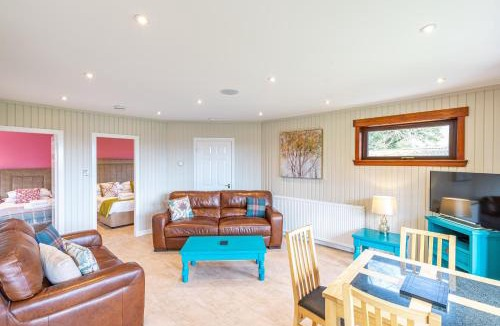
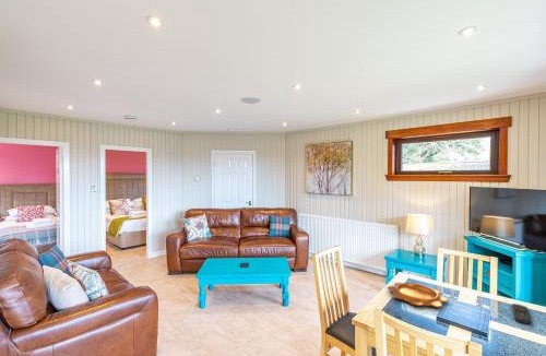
+ remote control [511,302,533,325]
+ decorative bowl [387,282,450,308]
